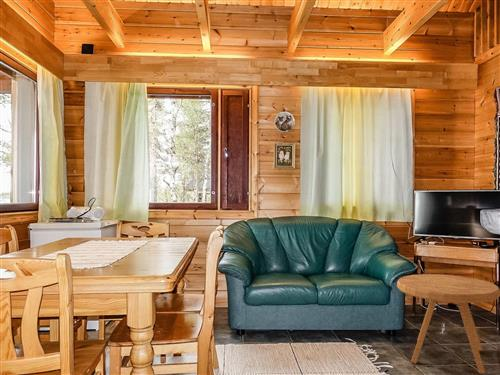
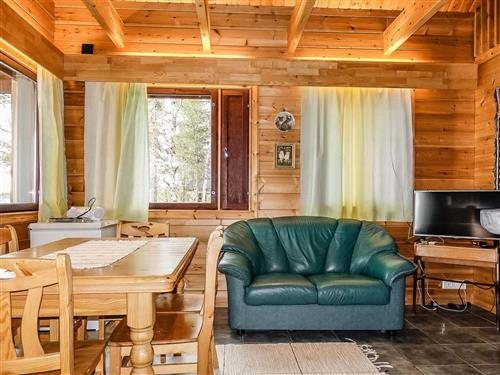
- side table [396,273,500,375]
